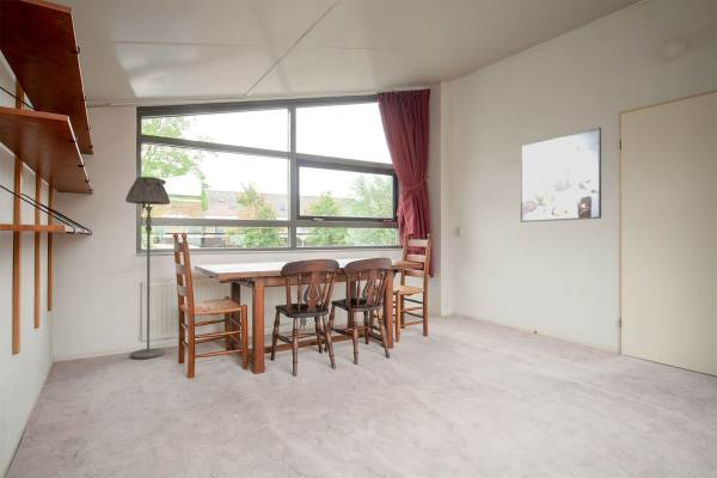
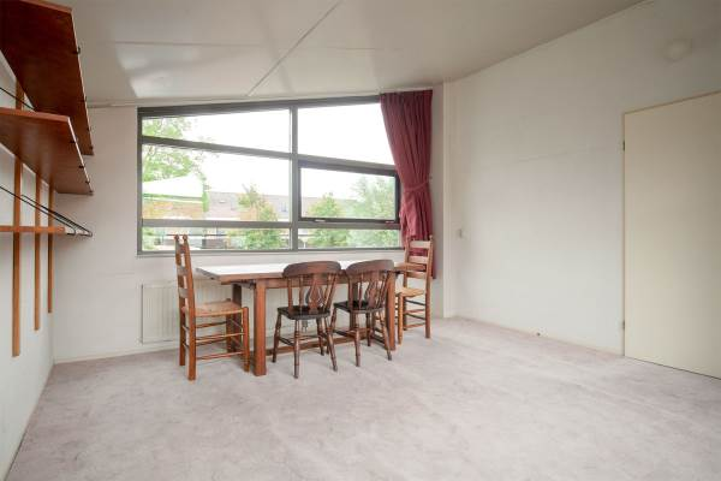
- floor lamp [124,176,171,360]
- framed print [520,125,602,223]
